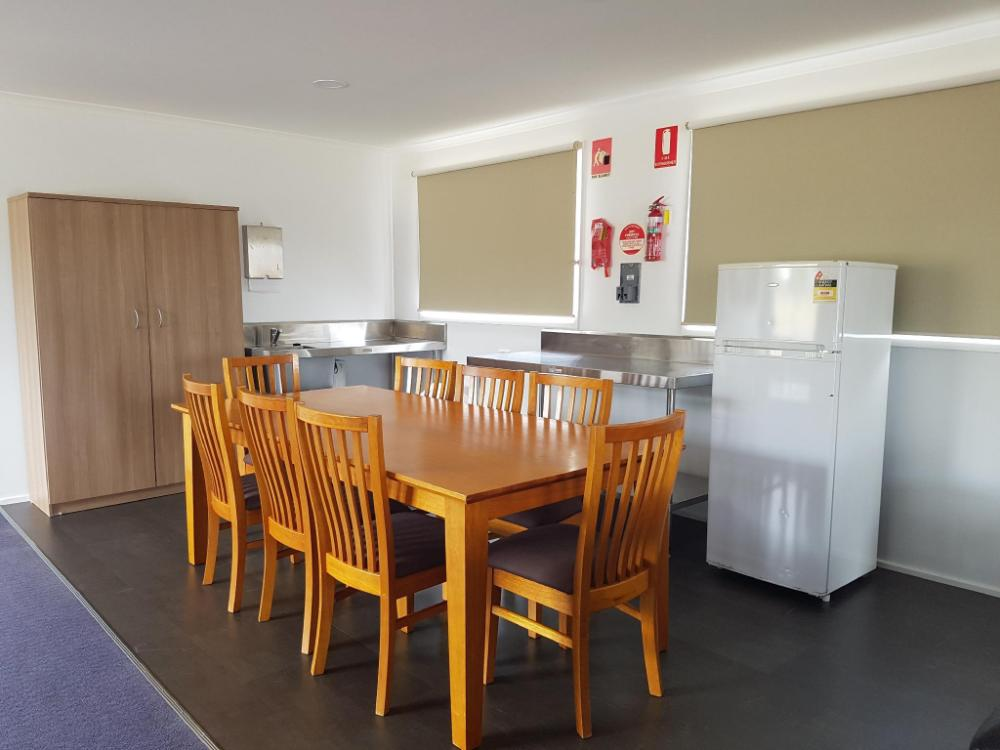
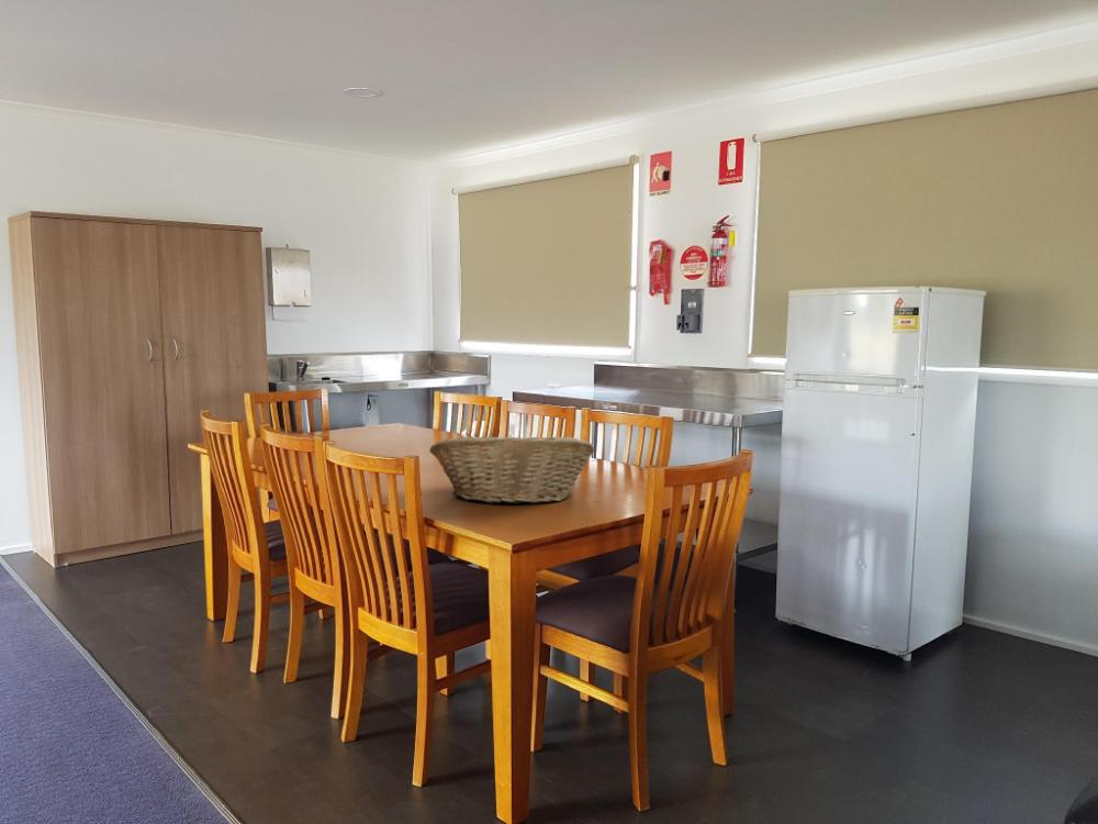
+ fruit basket [428,433,595,505]
